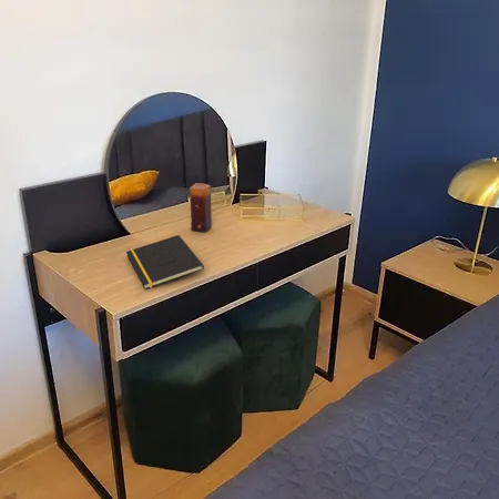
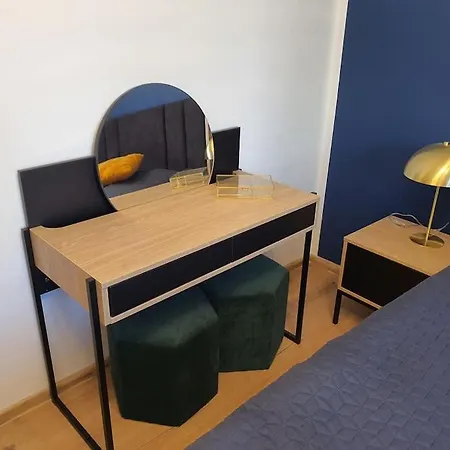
- candle [189,182,213,233]
- notepad [125,234,205,291]
